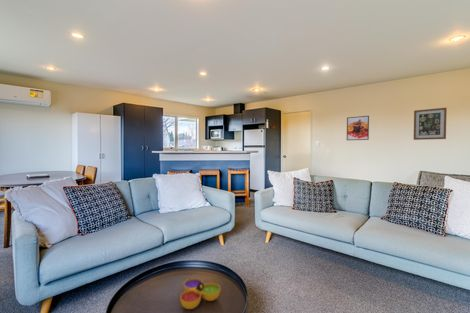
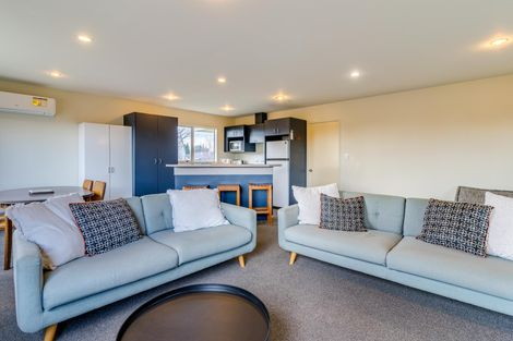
- wall art [413,107,448,141]
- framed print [346,115,370,141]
- decorative bowl [179,277,221,310]
